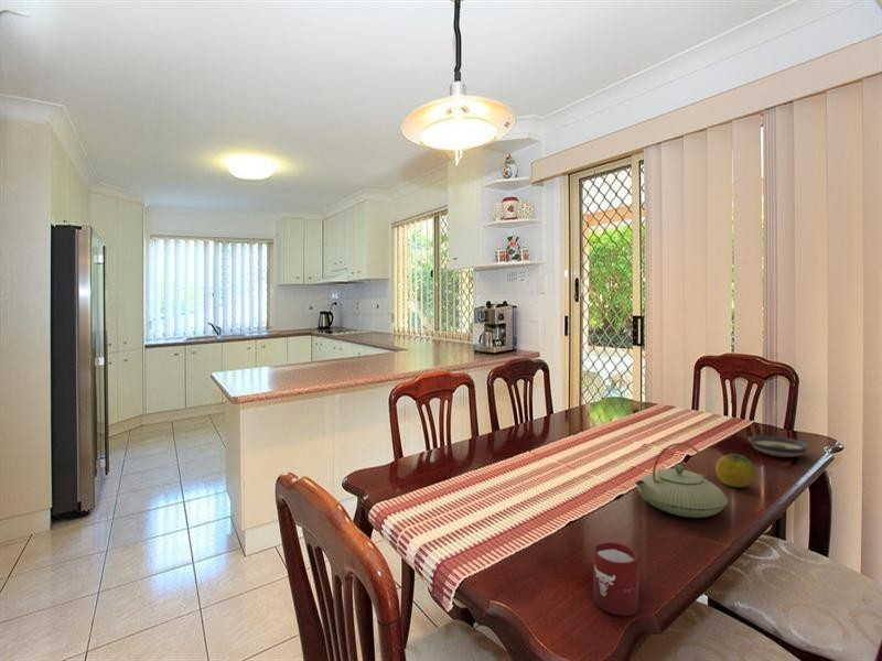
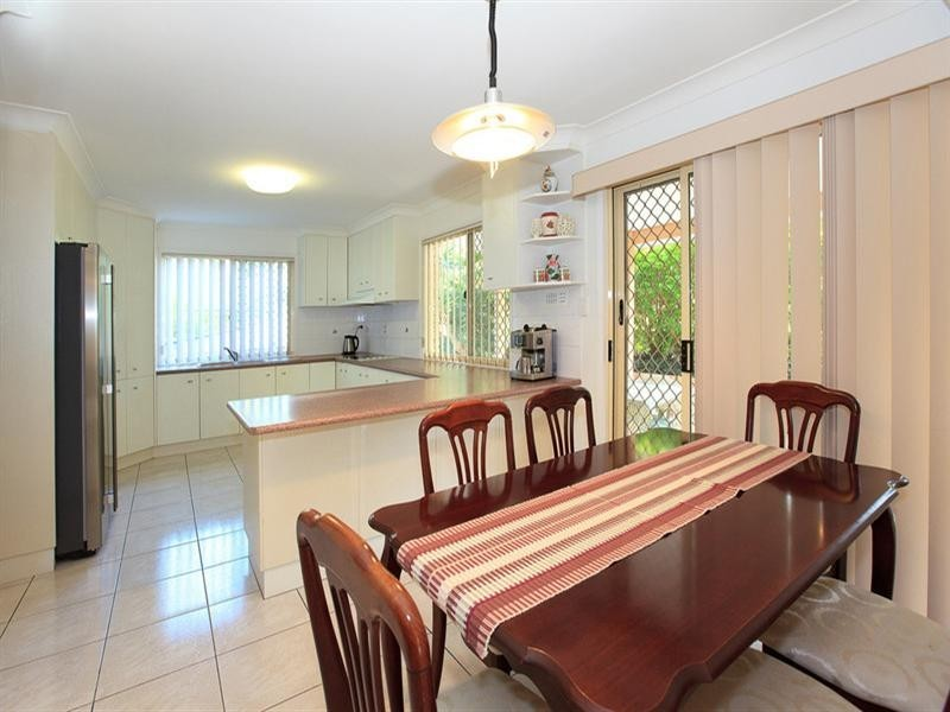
- cup [592,541,639,617]
- fruit [714,453,756,488]
- saucer [746,434,811,458]
- teapot [634,442,729,519]
